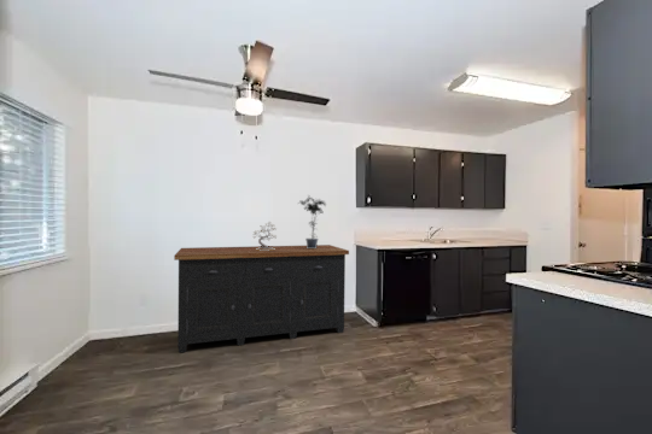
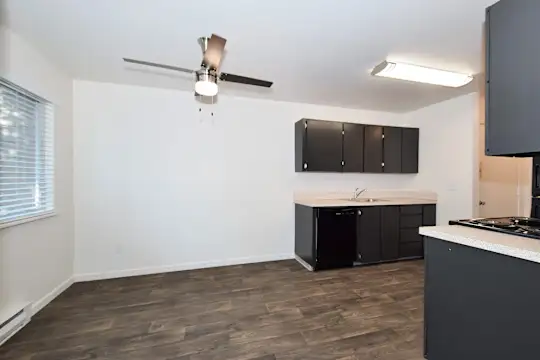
- potted plant [298,194,327,248]
- sideboard [173,244,350,353]
- decorative sculpture [252,221,278,251]
